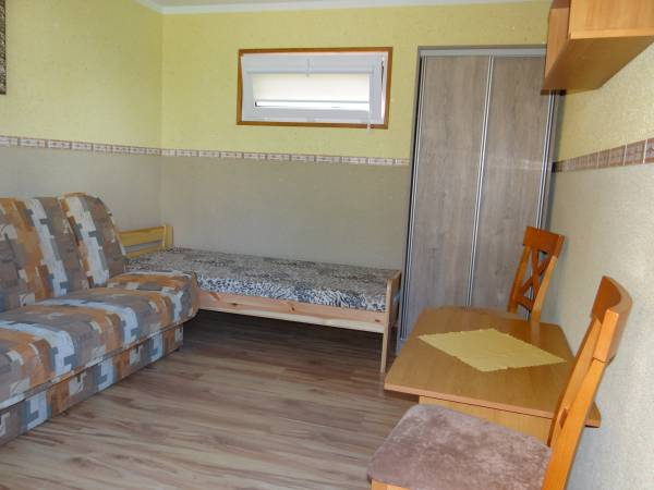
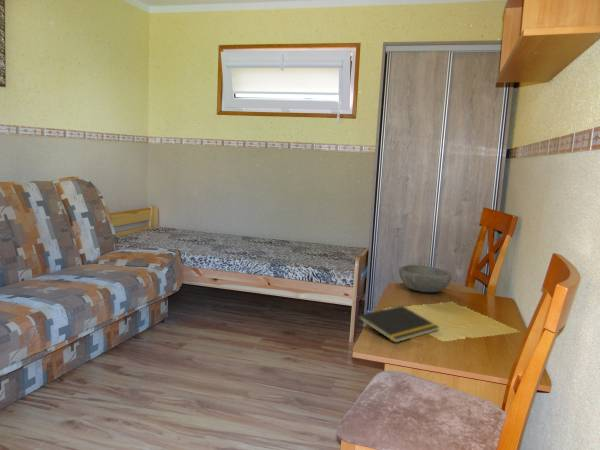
+ bowl [398,264,453,293]
+ notepad [356,305,440,344]
